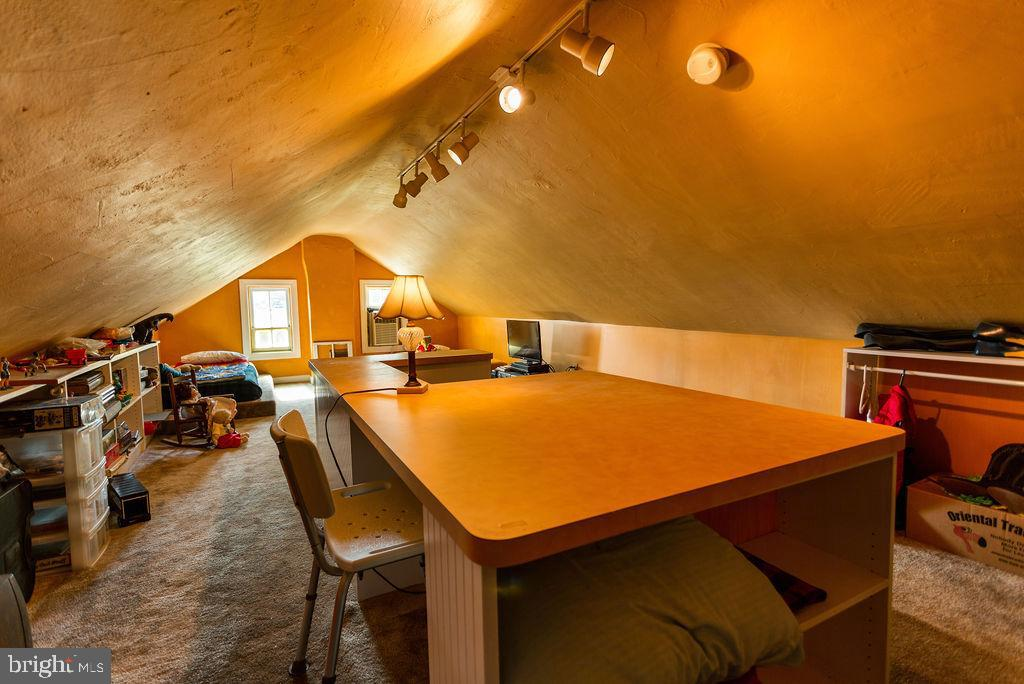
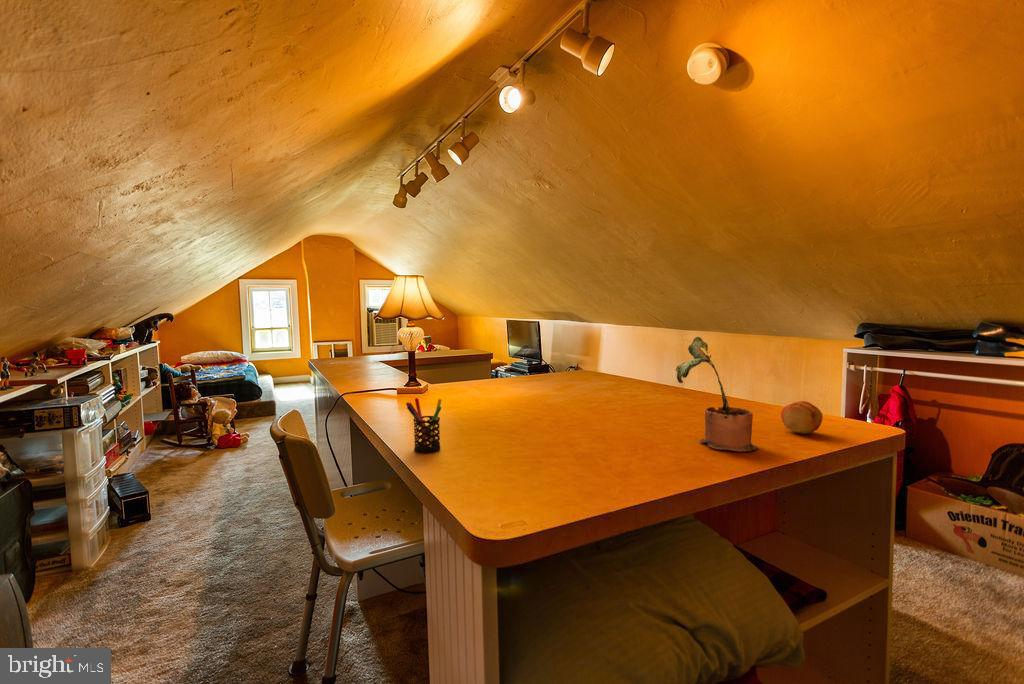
+ fruit [780,400,824,435]
+ potted plant [675,336,759,453]
+ pen holder [405,397,442,454]
